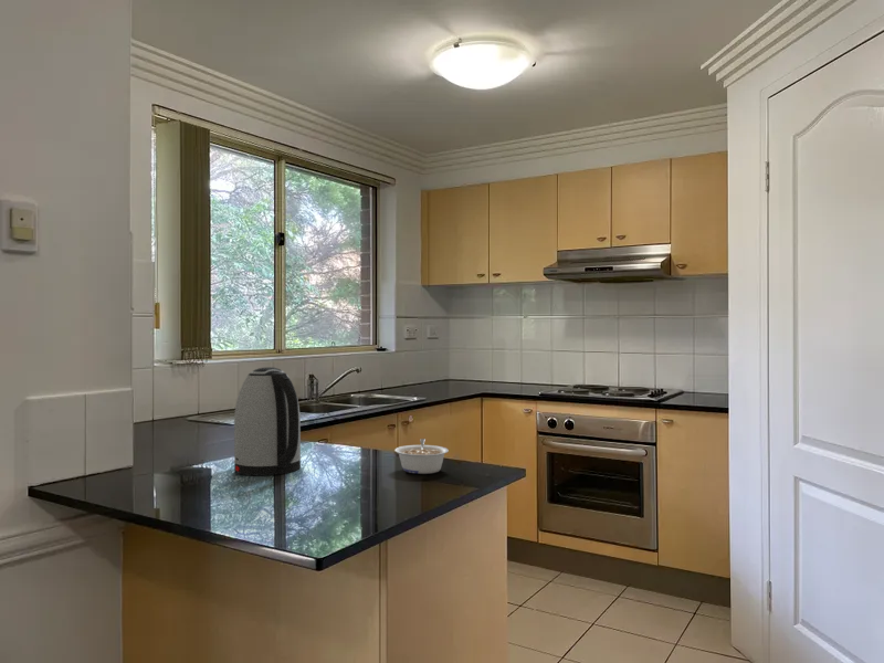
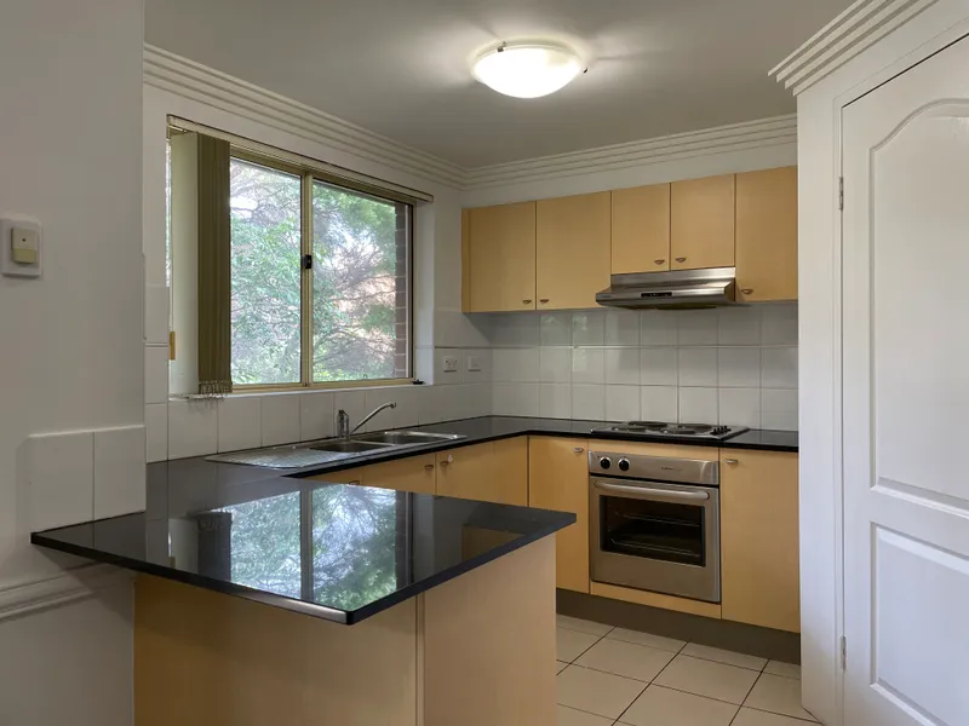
- kettle [233,366,302,476]
- legume [393,438,450,475]
